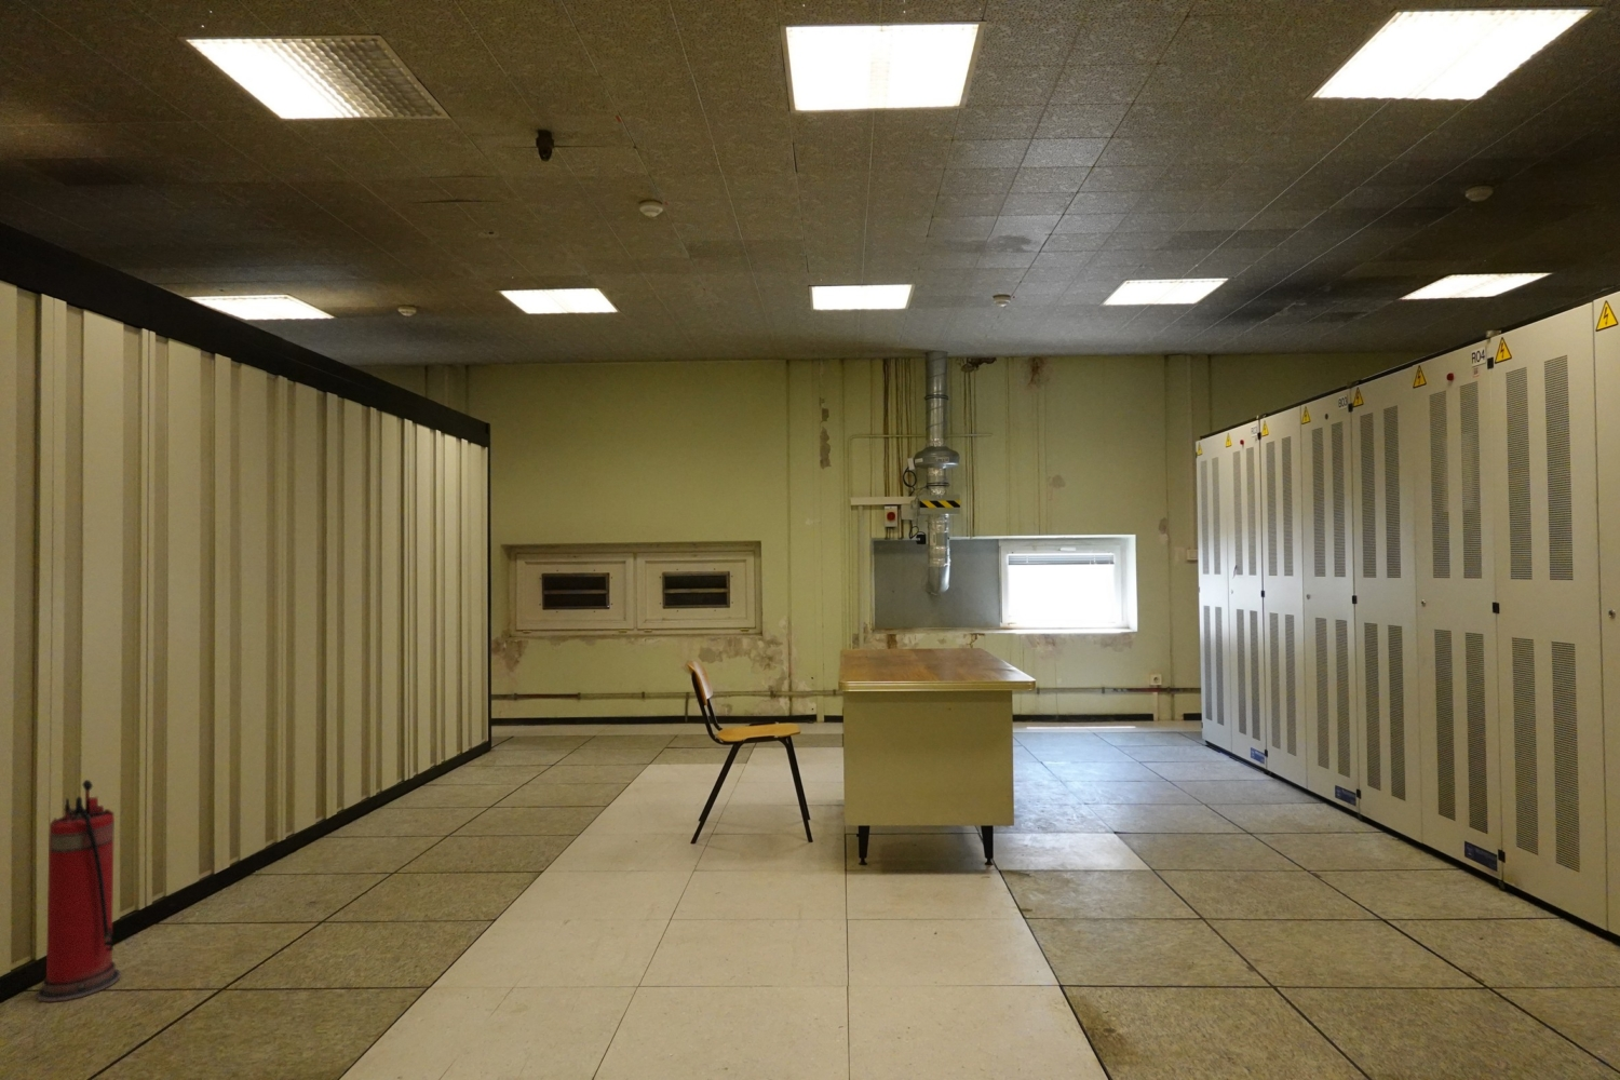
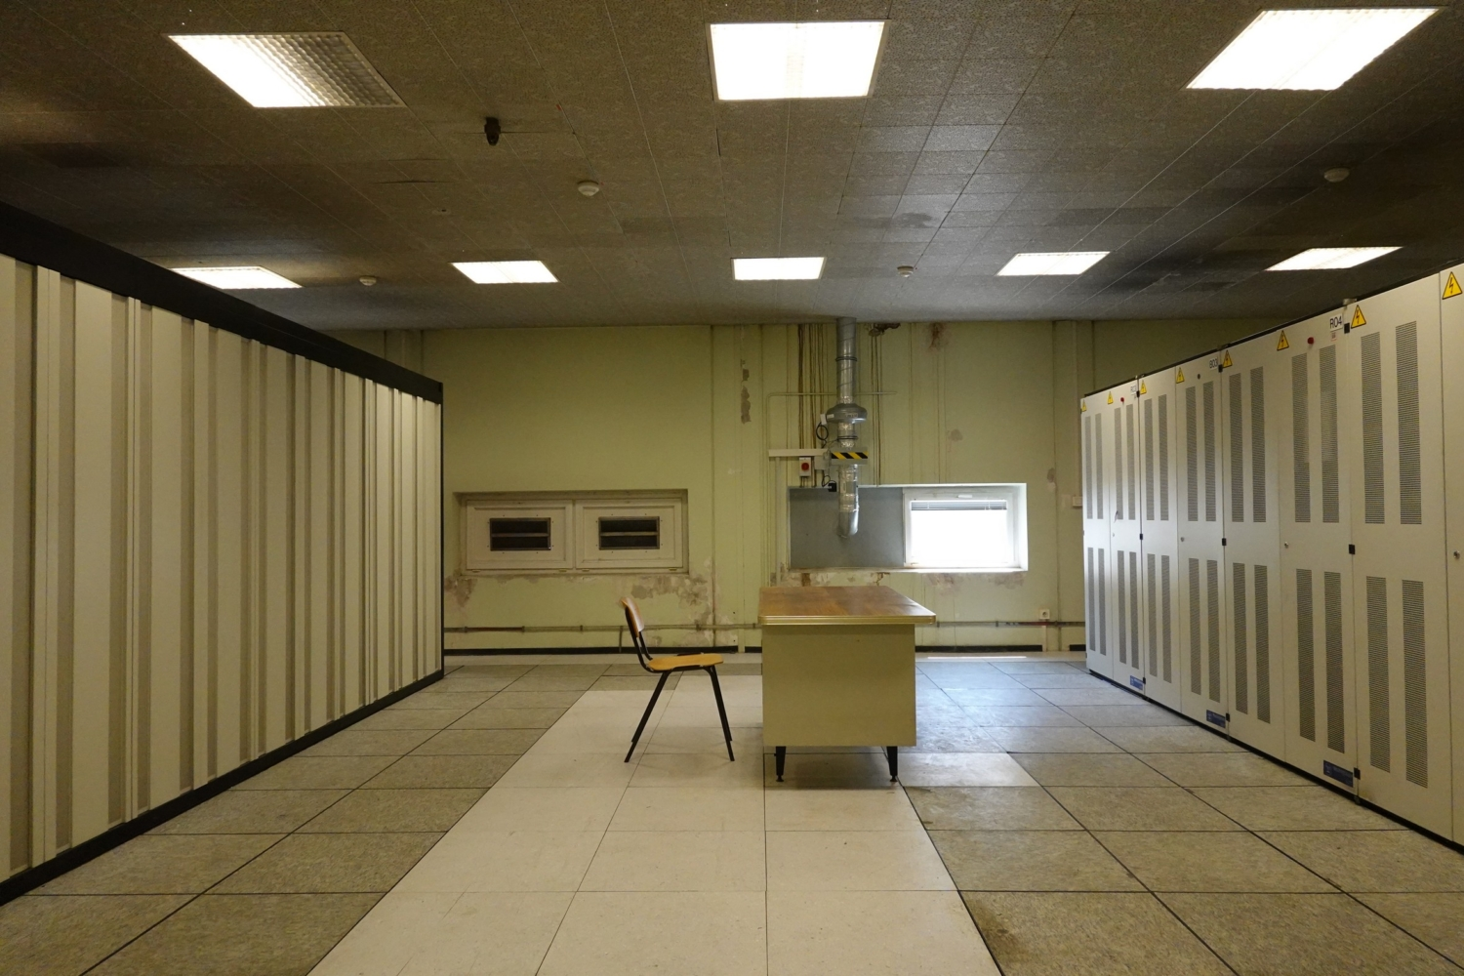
- fire extinguisher [35,779,122,1003]
